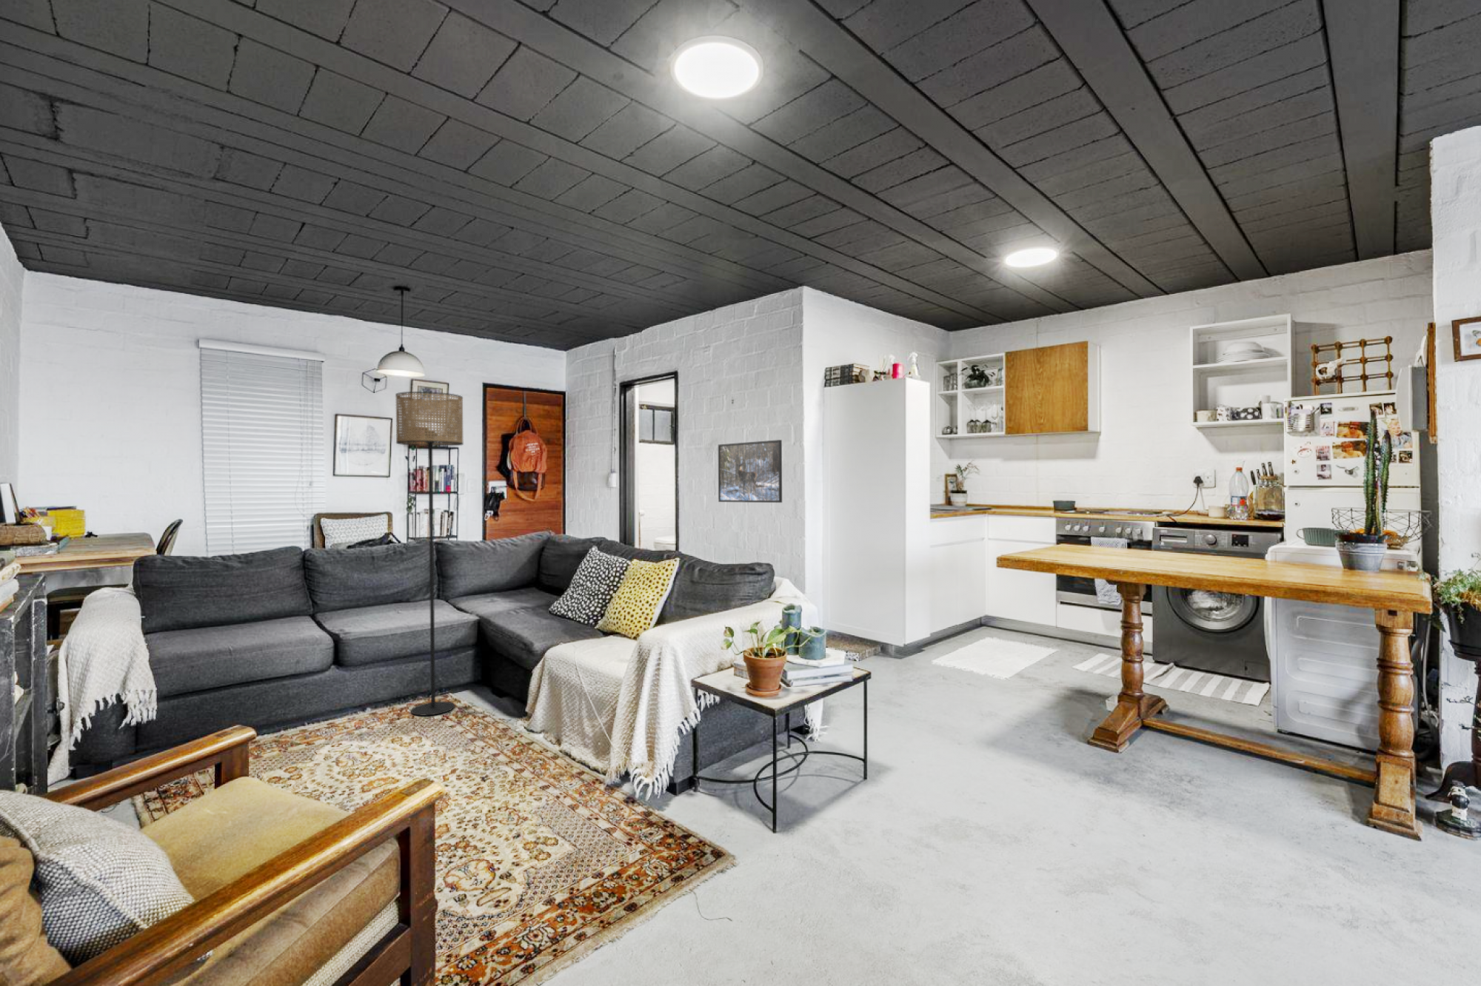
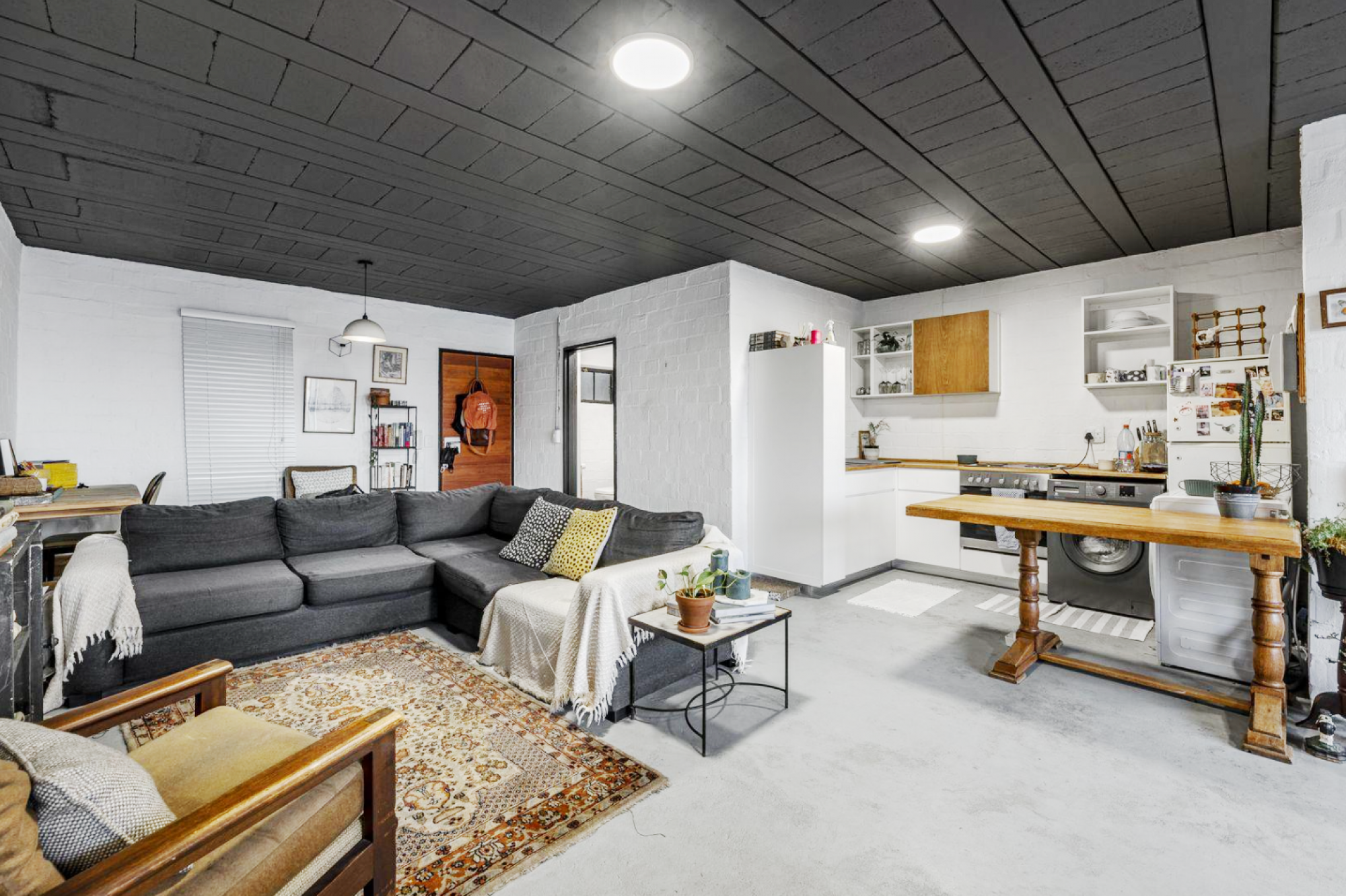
- floor lamp [395,391,464,716]
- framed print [717,439,782,503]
